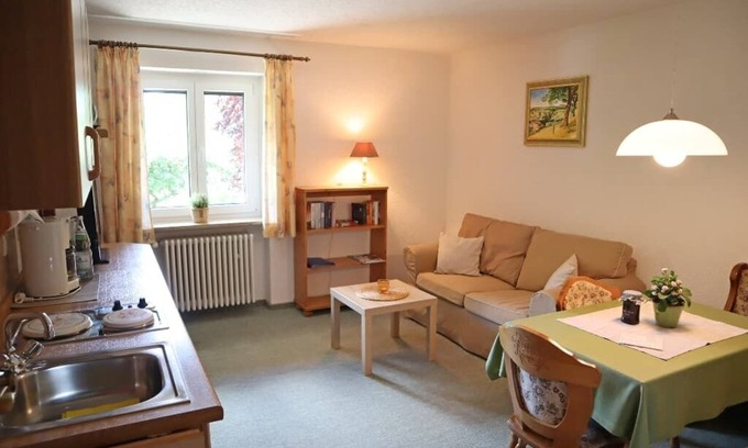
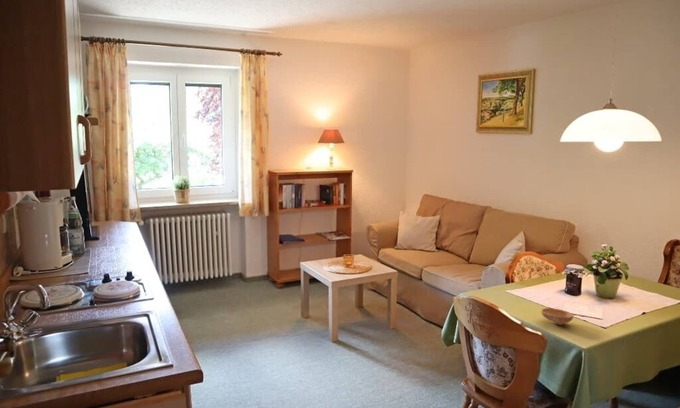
+ bowl [540,307,575,326]
